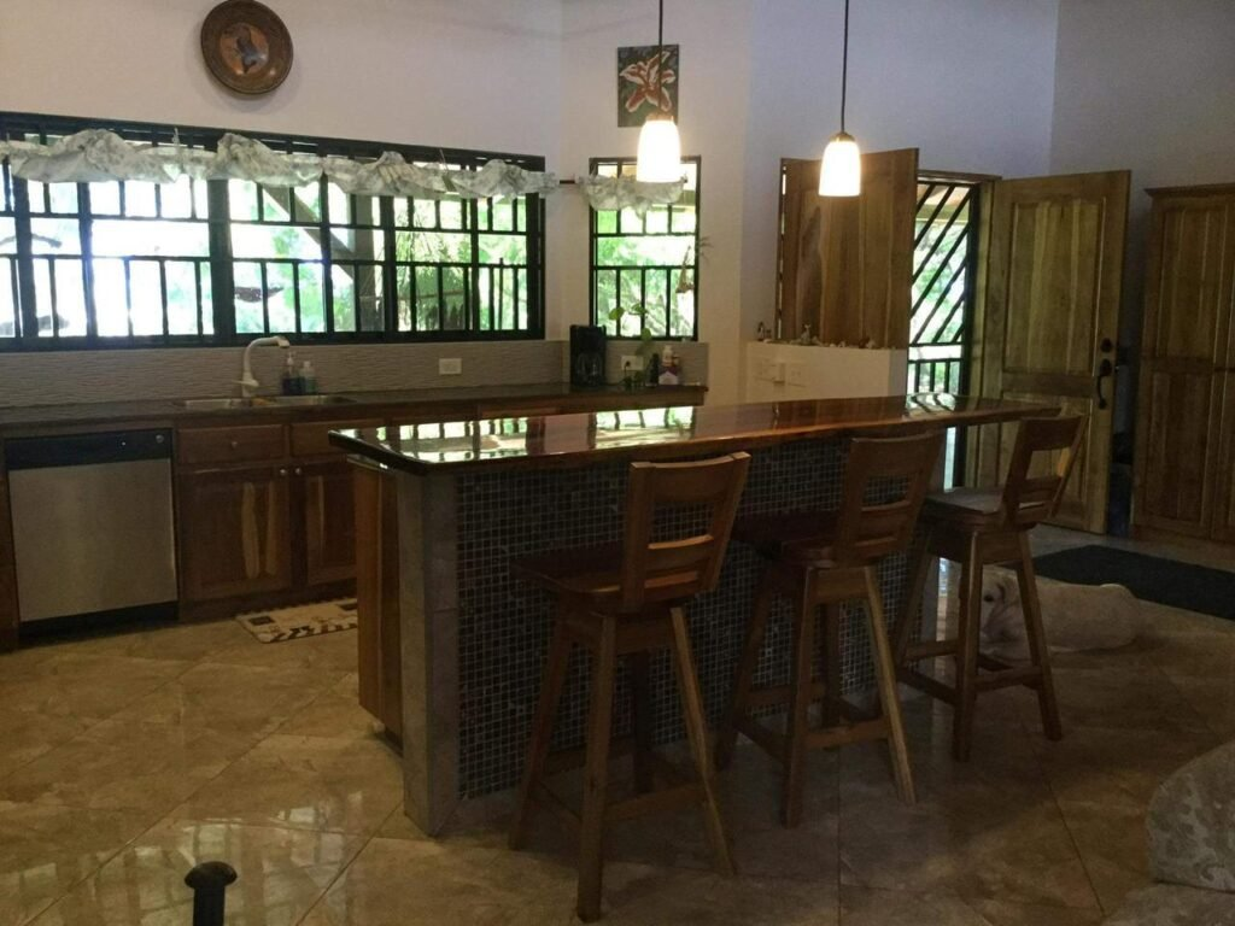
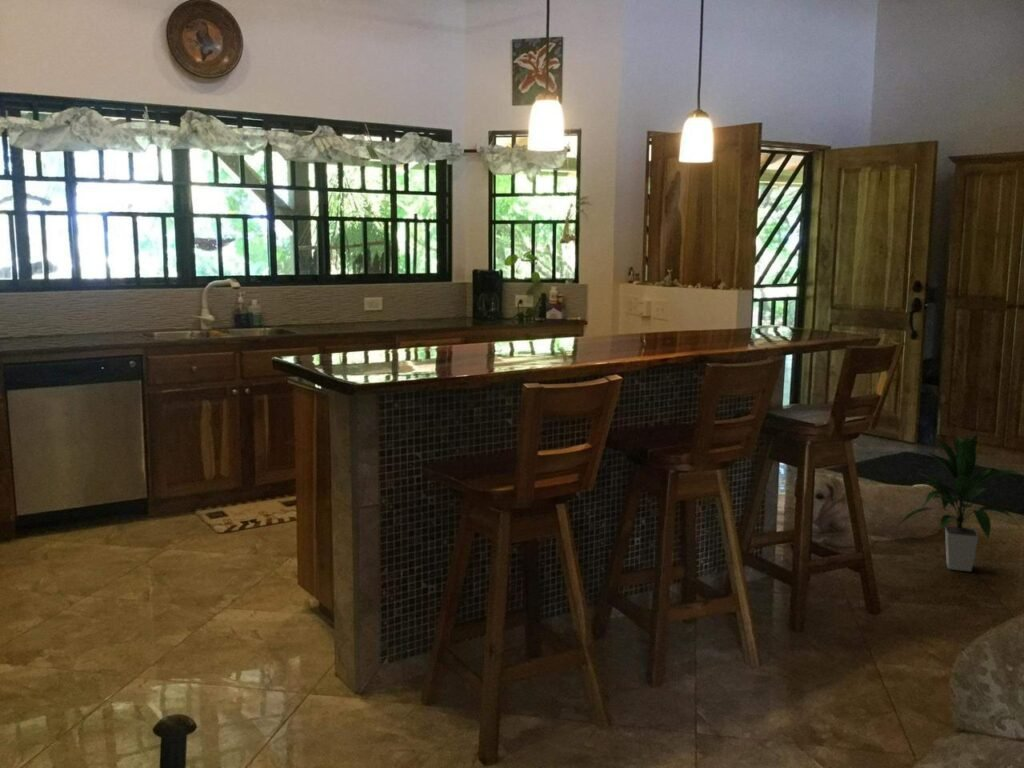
+ indoor plant [897,433,1024,572]
